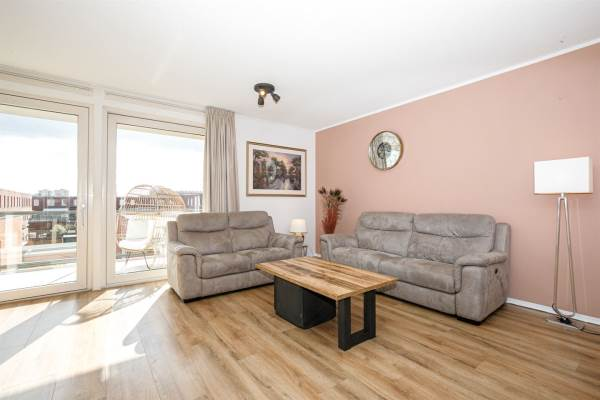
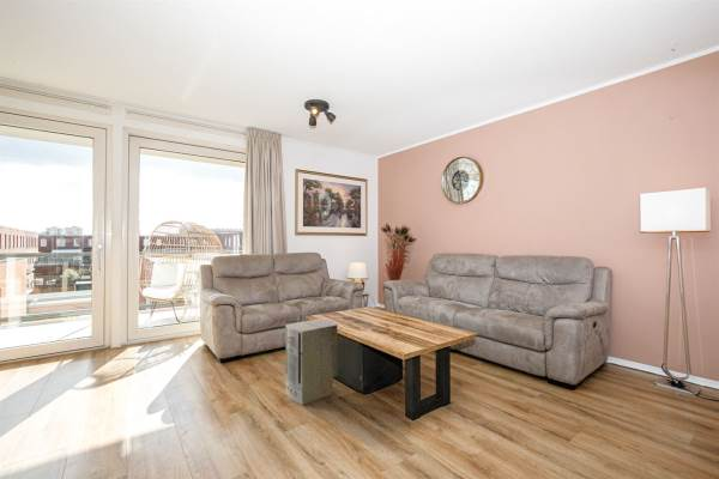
+ air purifier [285,317,339,406]
